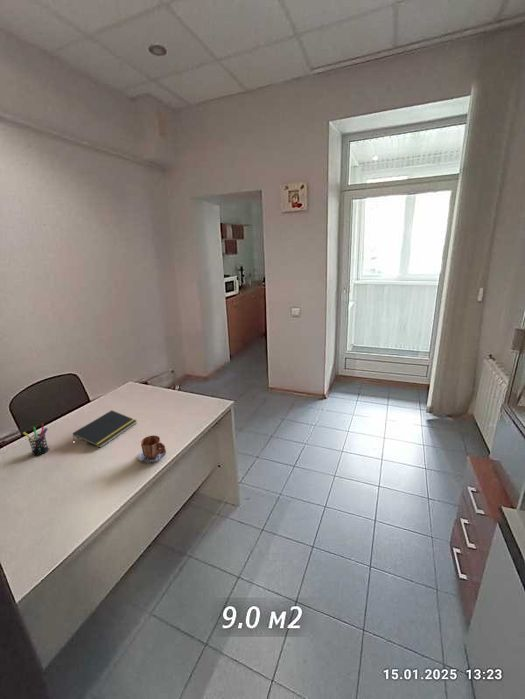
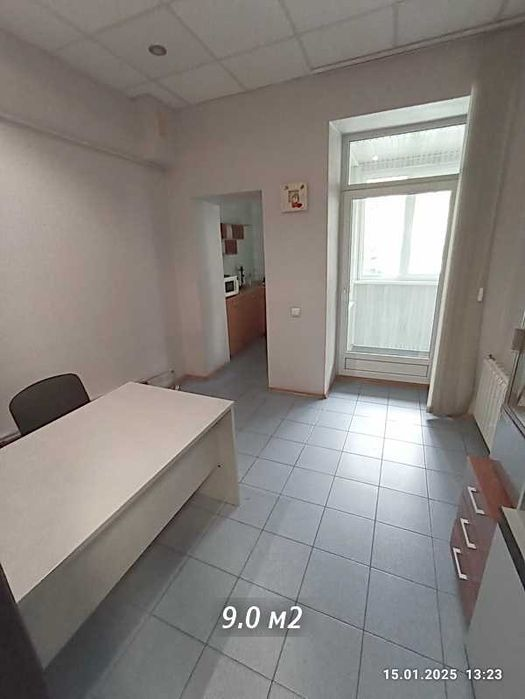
- pen holder [22,423,50,456]
- mug [138,435,167,463]
- notepad [72,409,138,449]
